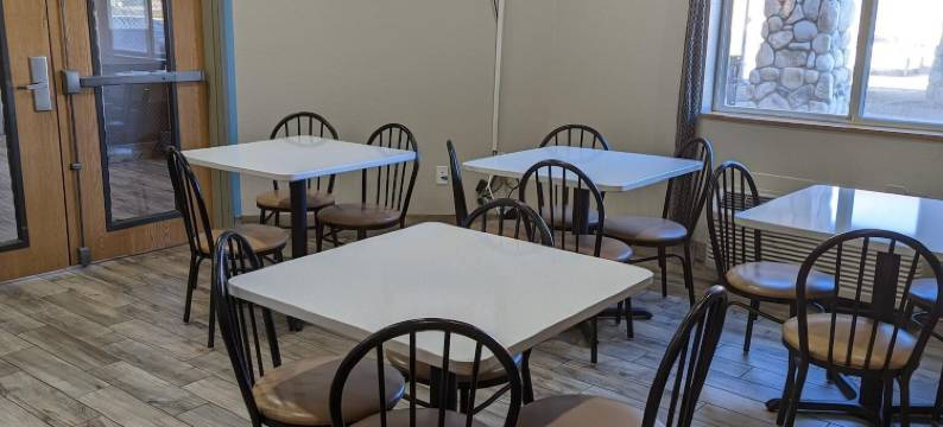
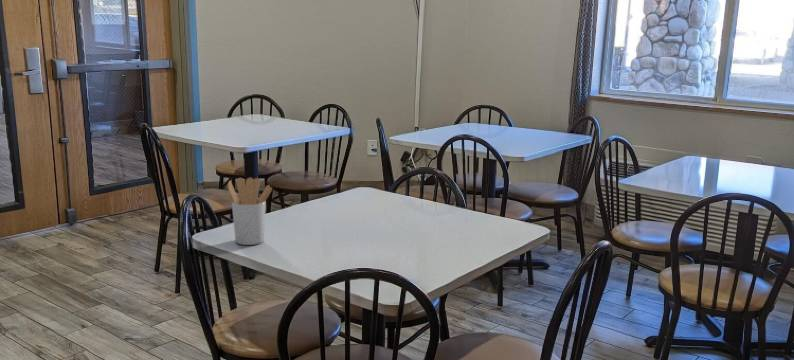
+ utensil holder [227,177,273,246]
